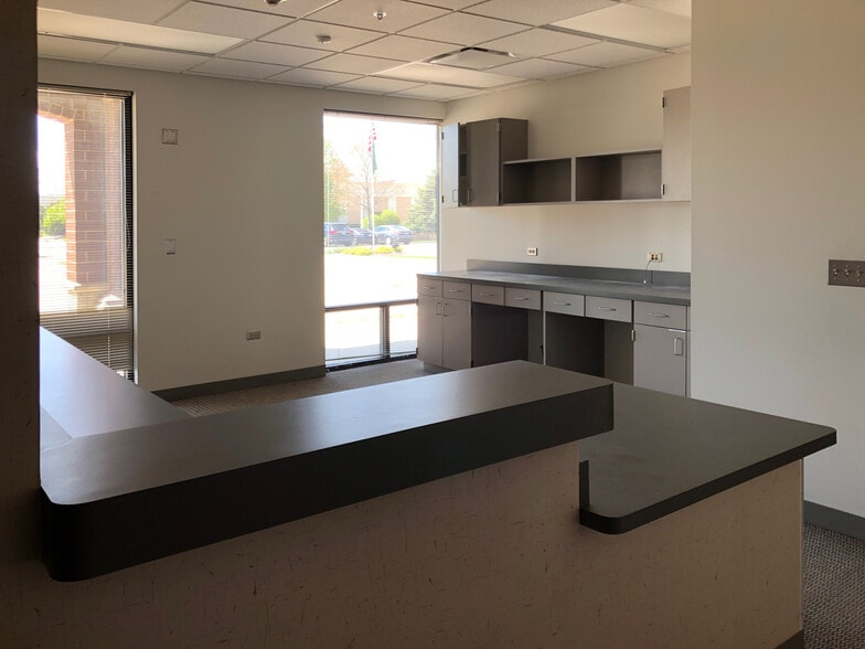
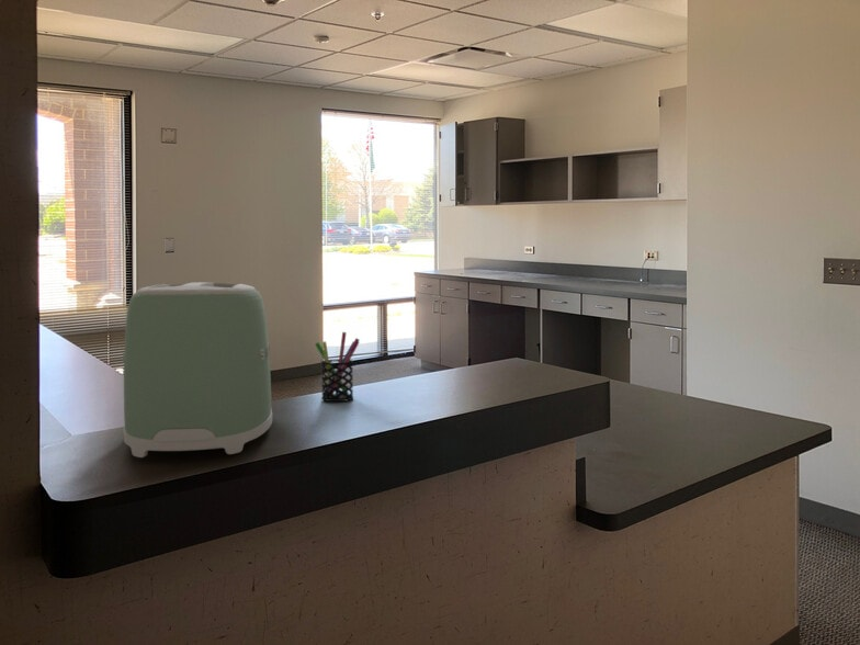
+ toaster [122,281,273,459]
+ pen holder [314,331,360,403]
